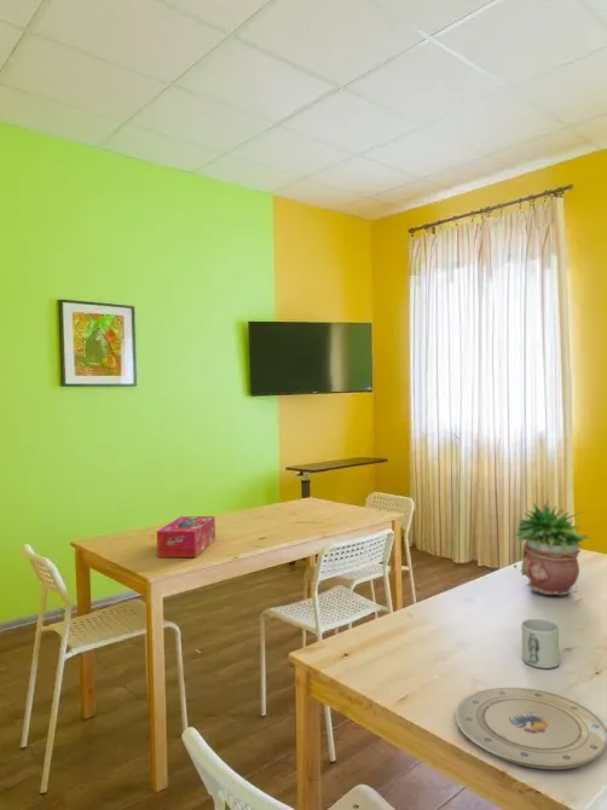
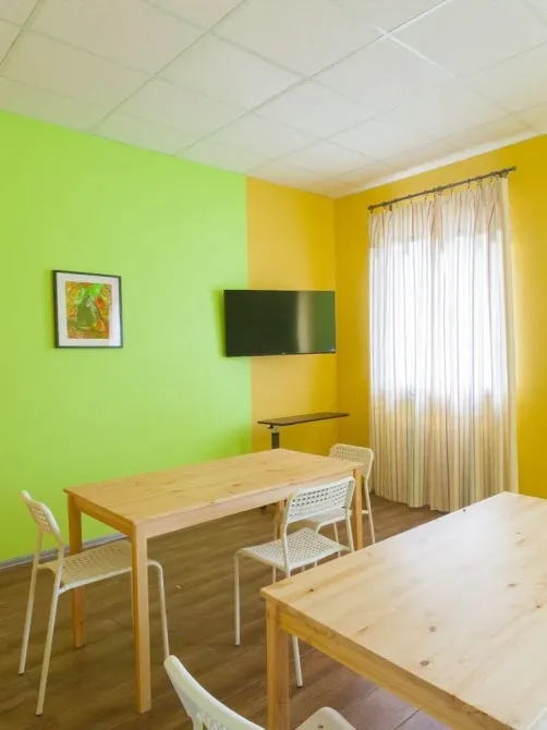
- tissue box [156,515,216,559]
- mug [520,618,561,670]
- plate [455,687,607,770]
- potted plant [513,498,590,597]
